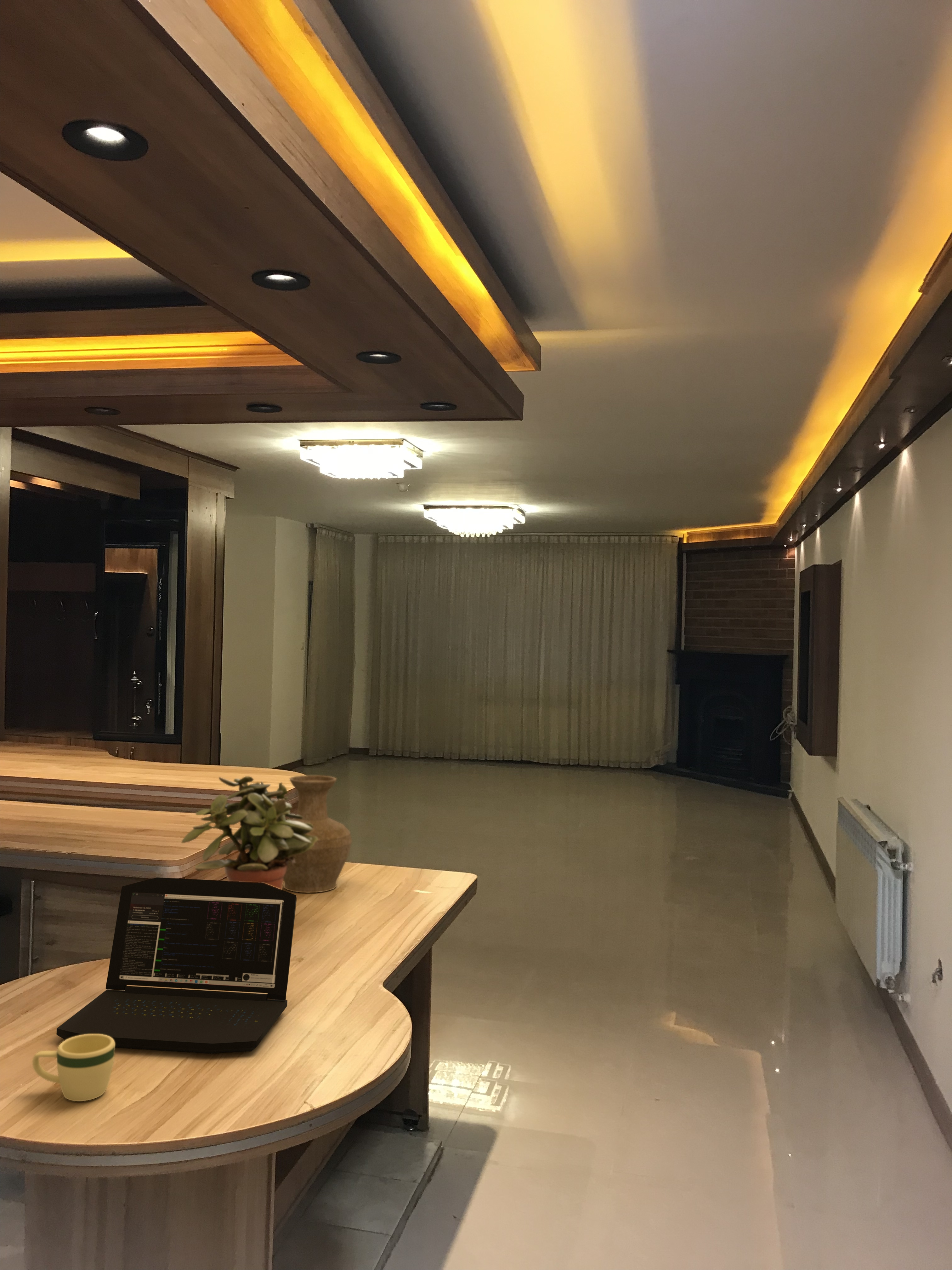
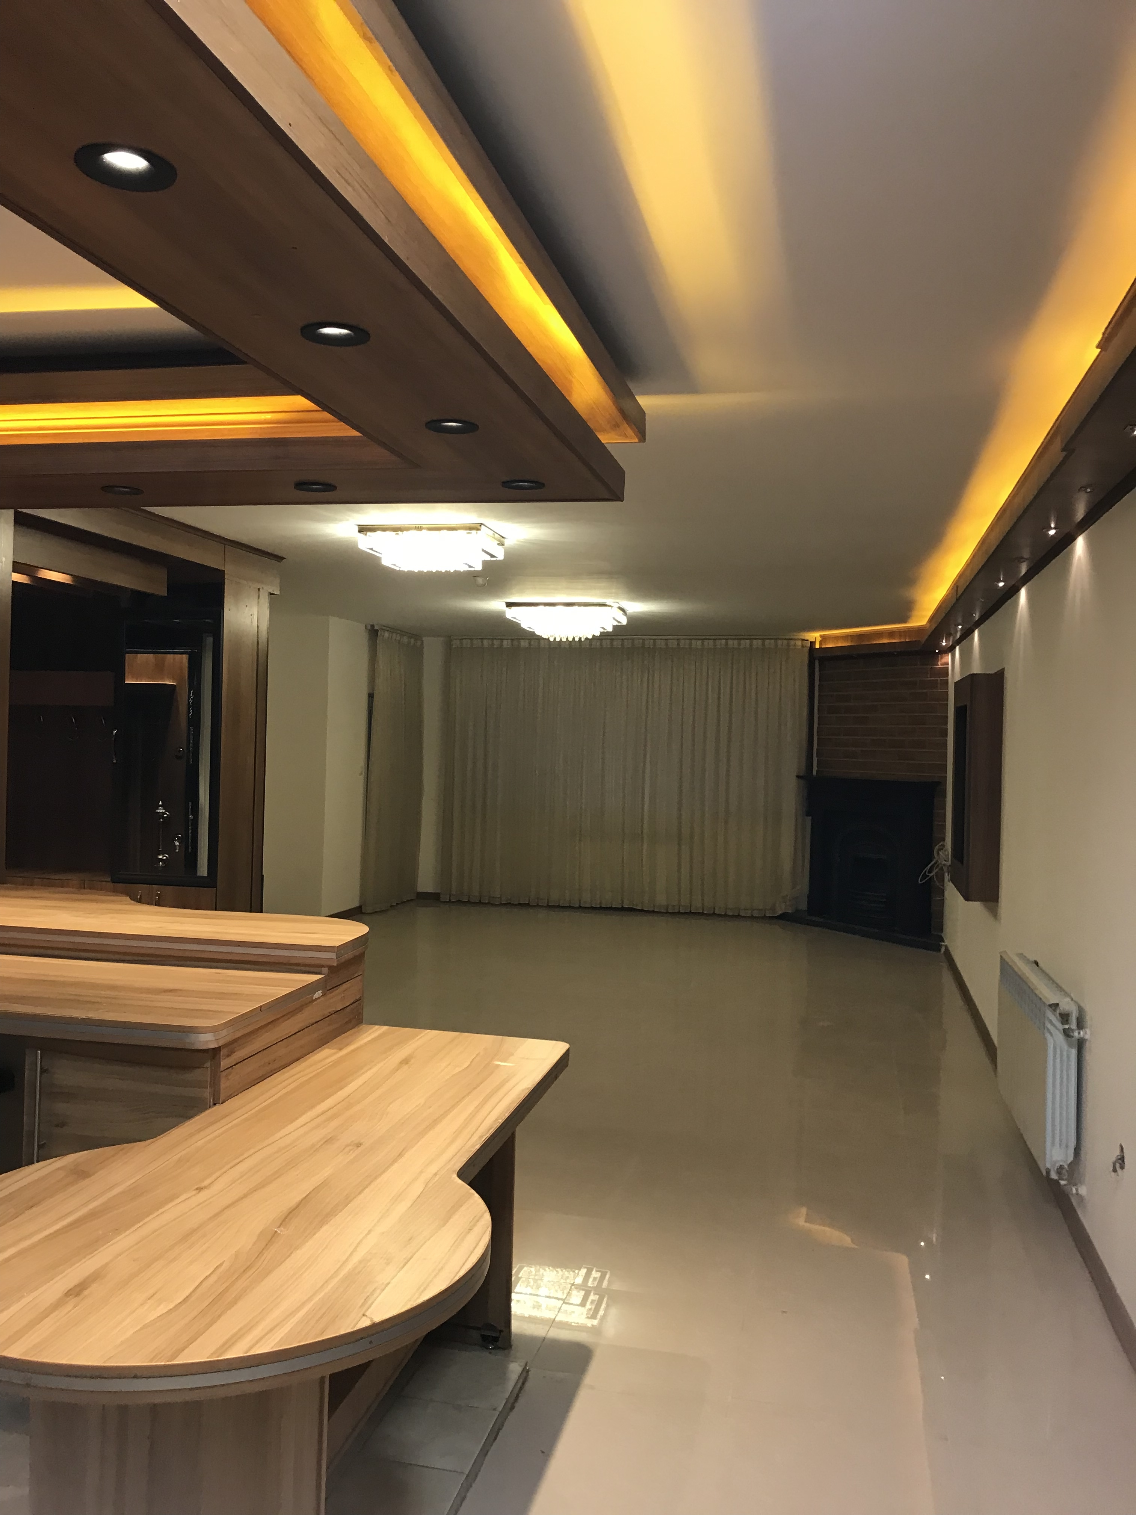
- laptop [56,877,297,1054]
- vase [278,775,352,893]
- mug [32,1034,115,1101]
- potted plant [181,776,318,890]
